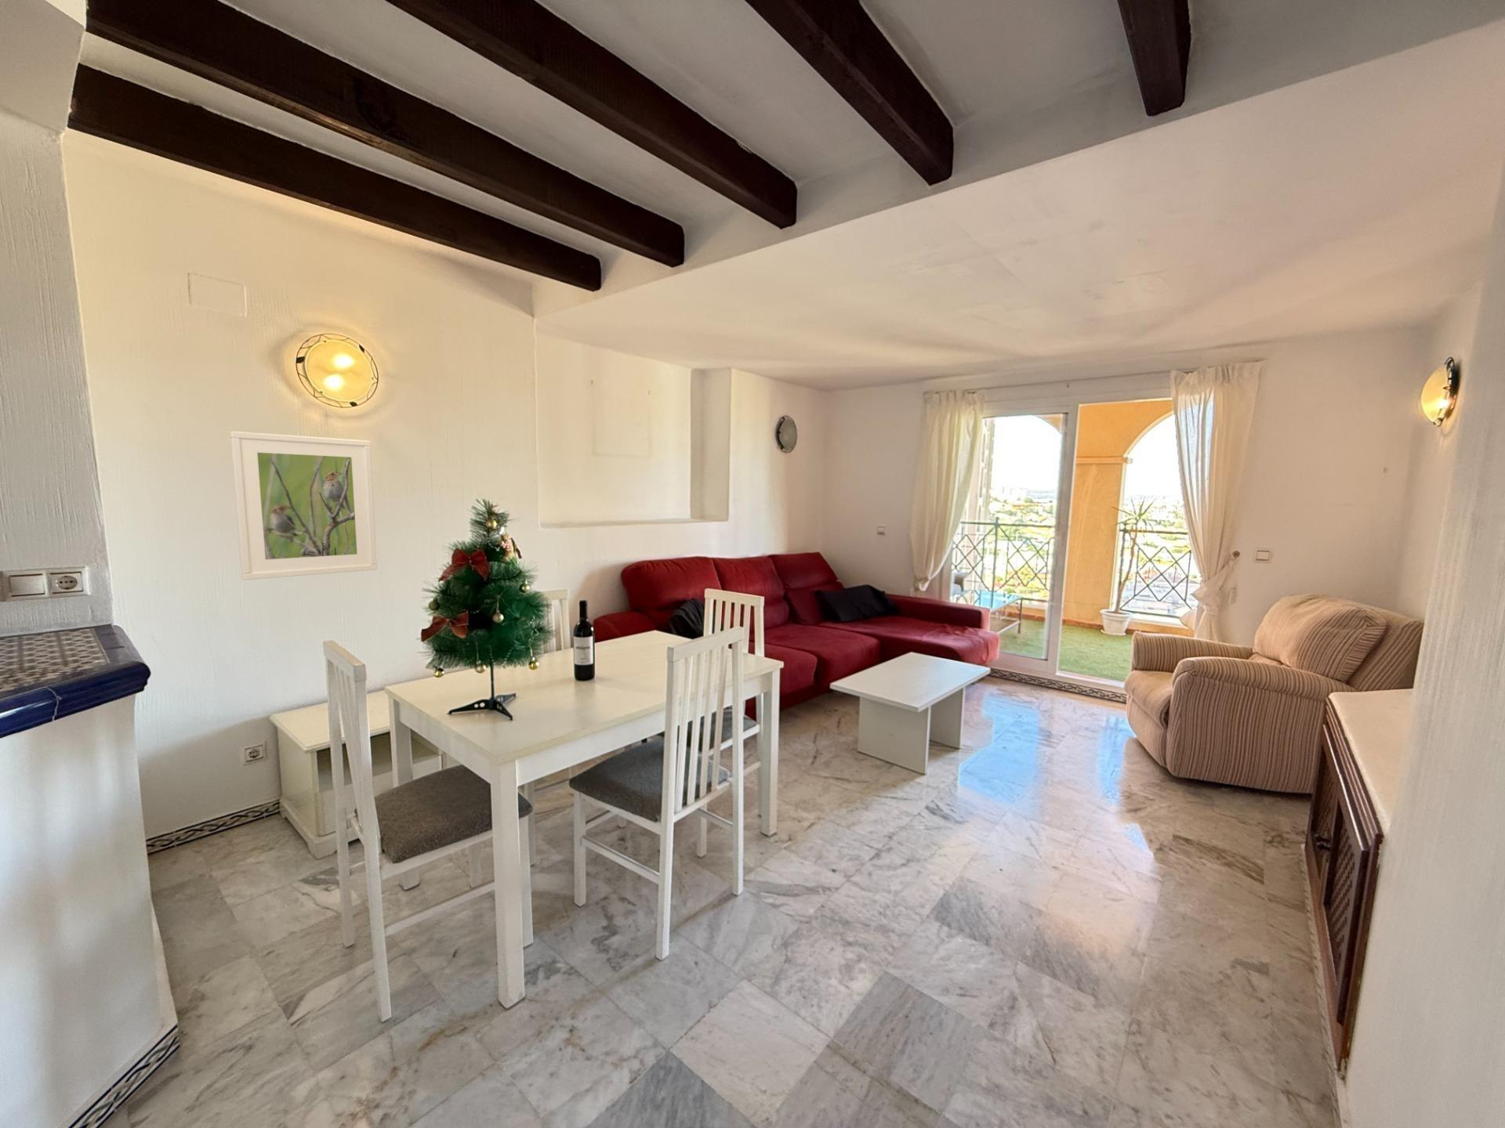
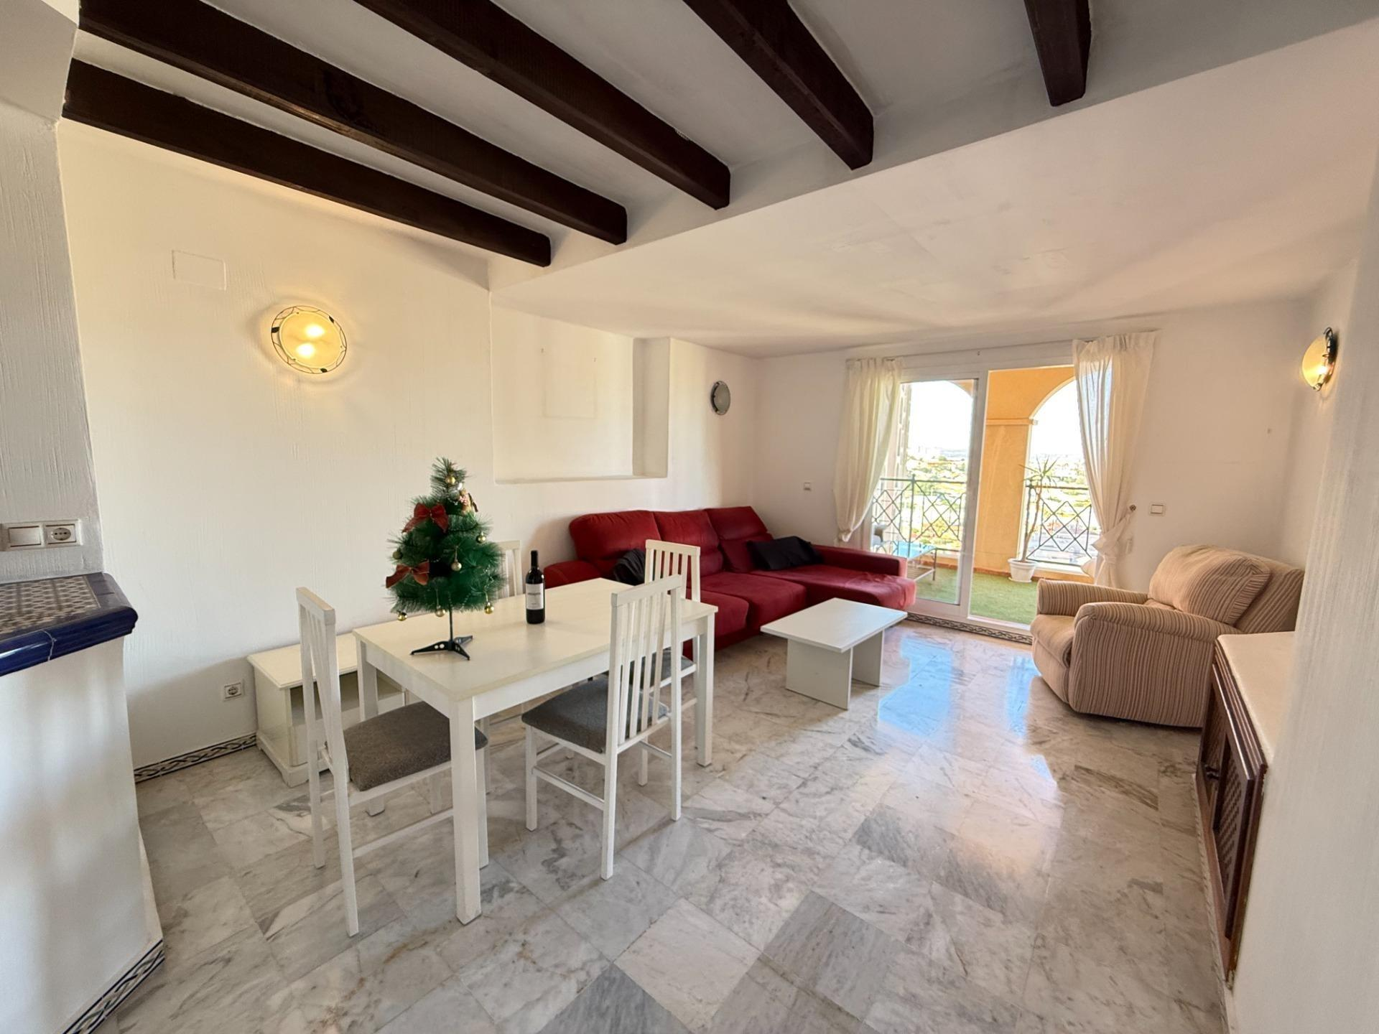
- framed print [229,431,378,581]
